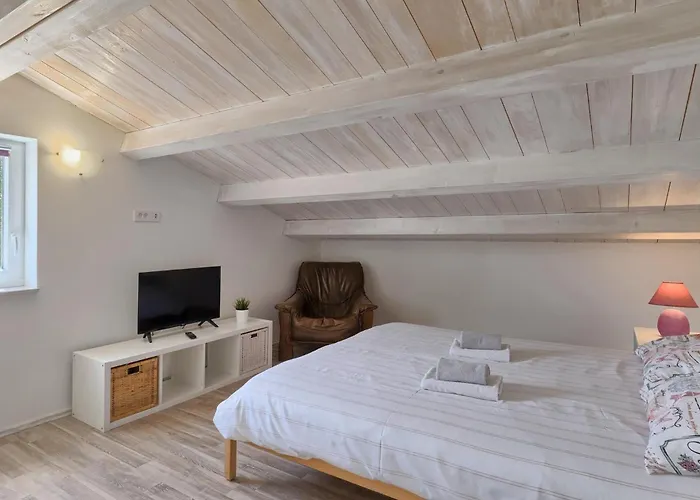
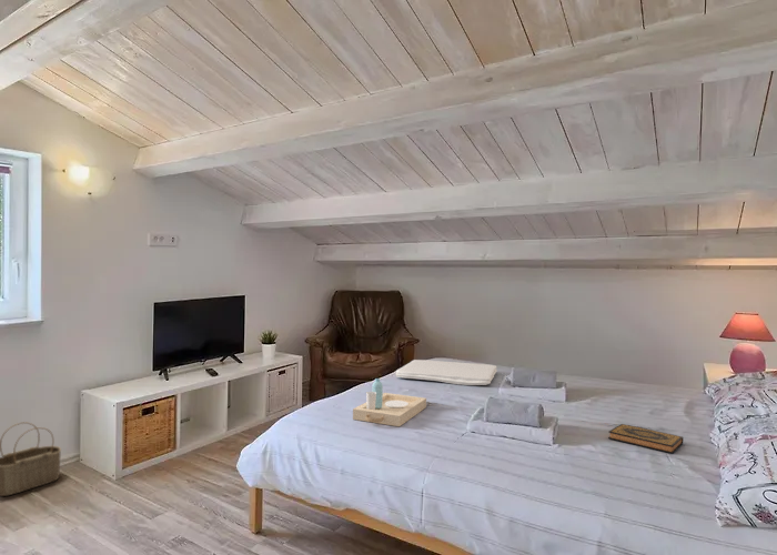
+ wicker basket [0,421,62,497]
+ mattress pad [395,359,498,386]
+ hardback book [607,423,684,454]
+ serving tray [352,377,427,427]
